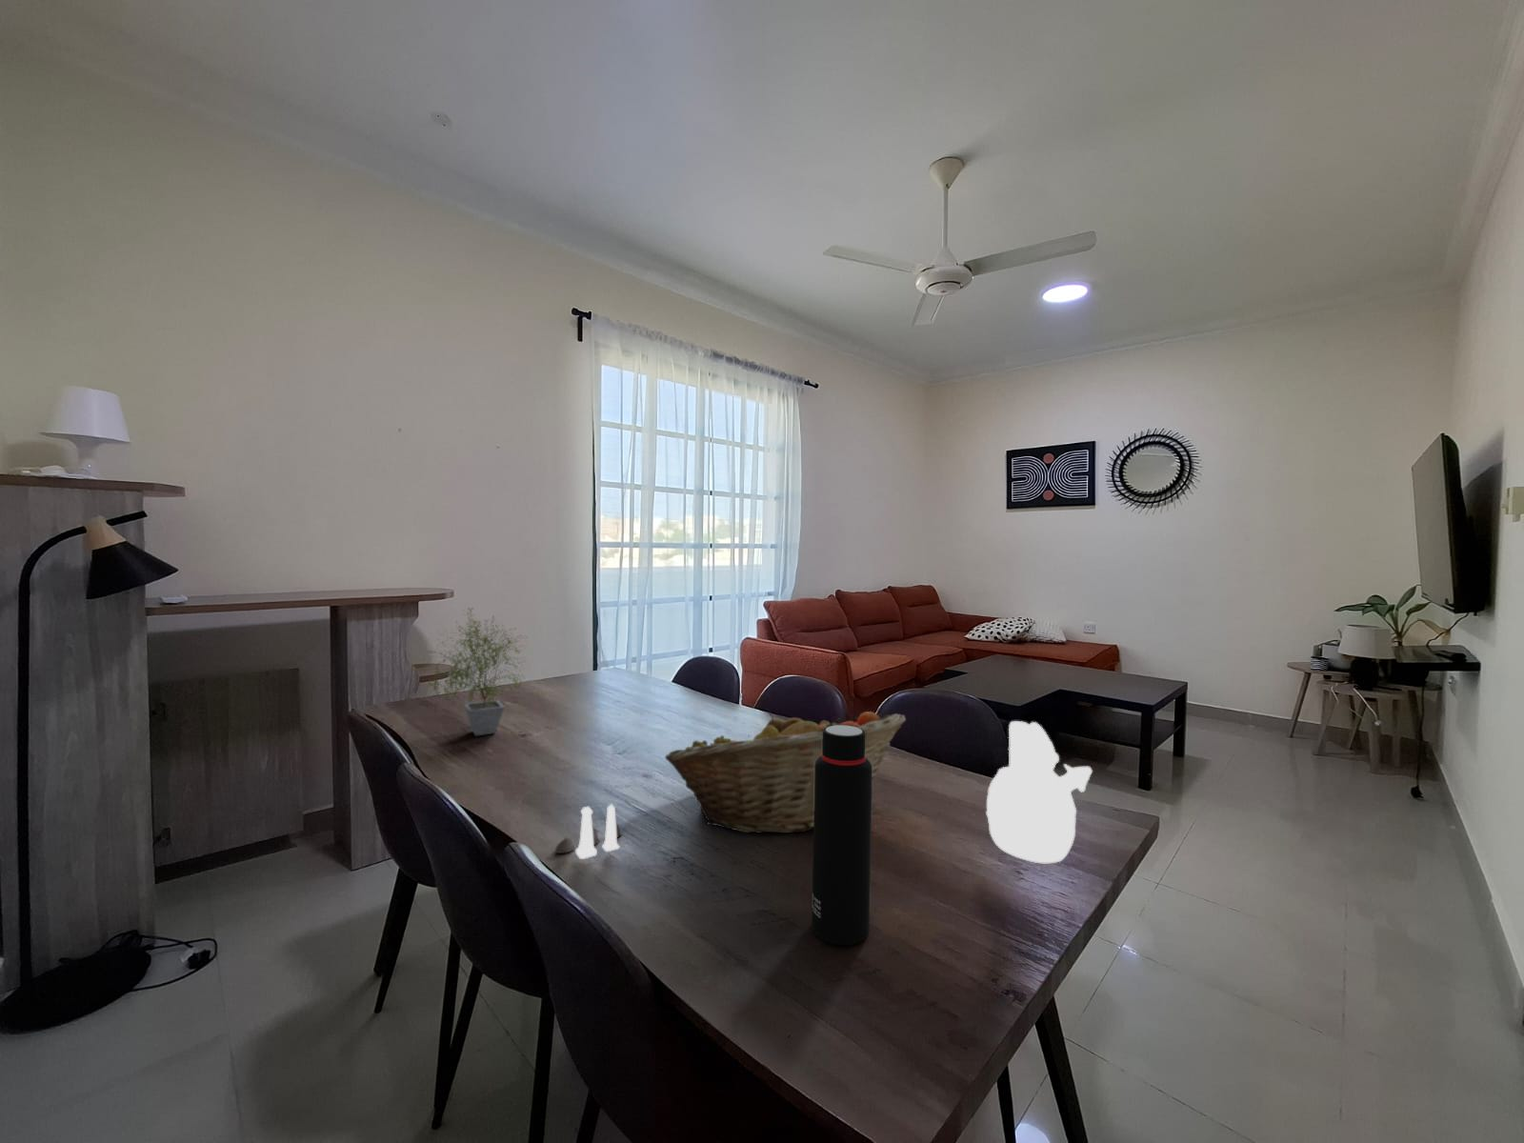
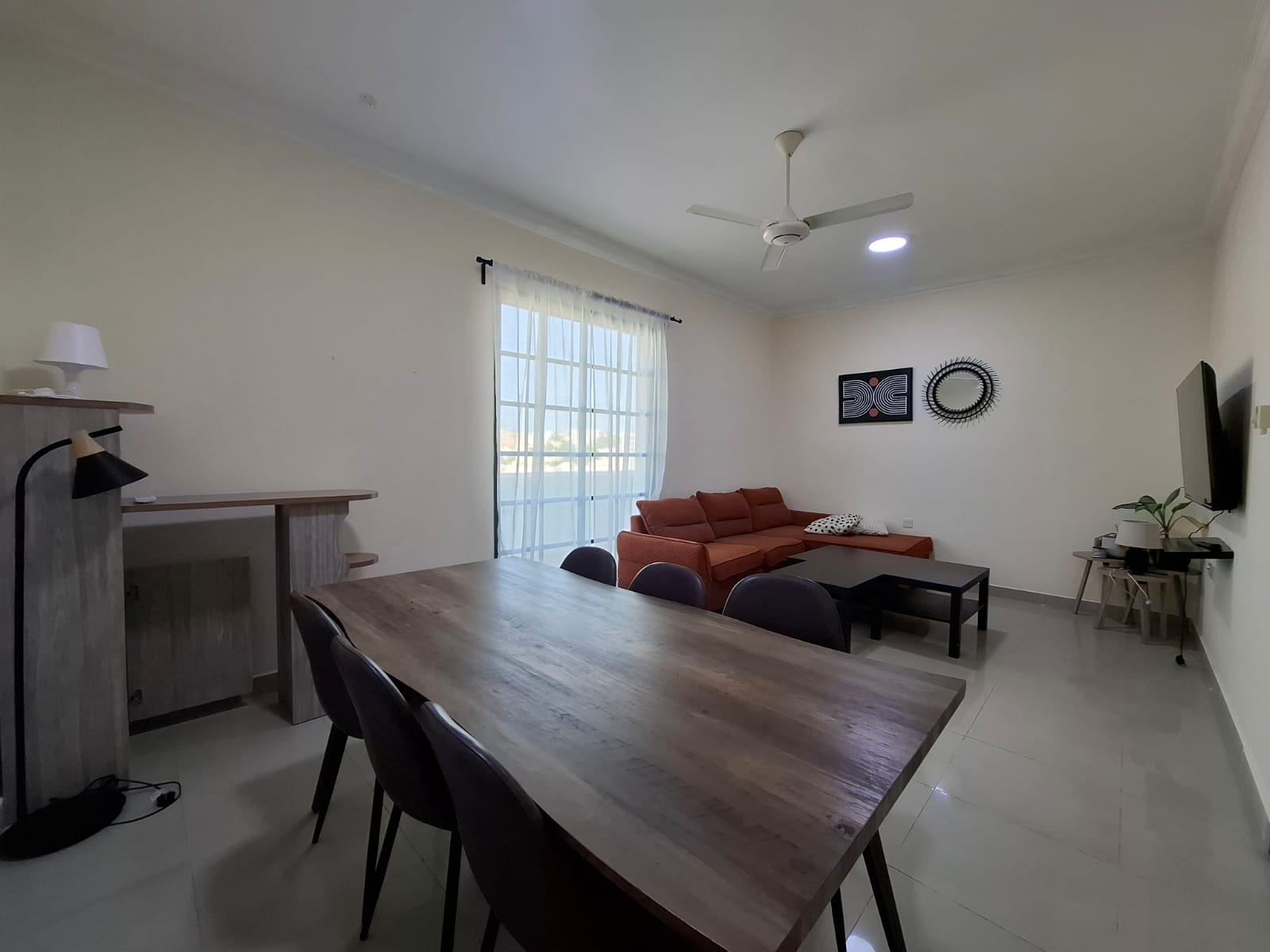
- potted plant [421,606,533,737]
- teapot [985,720,1093,864]
- fruit basket [664,711,907,834]
- salt and pepper shaker set [554,803,622,860]
- water bottle [810,725,874,946]
